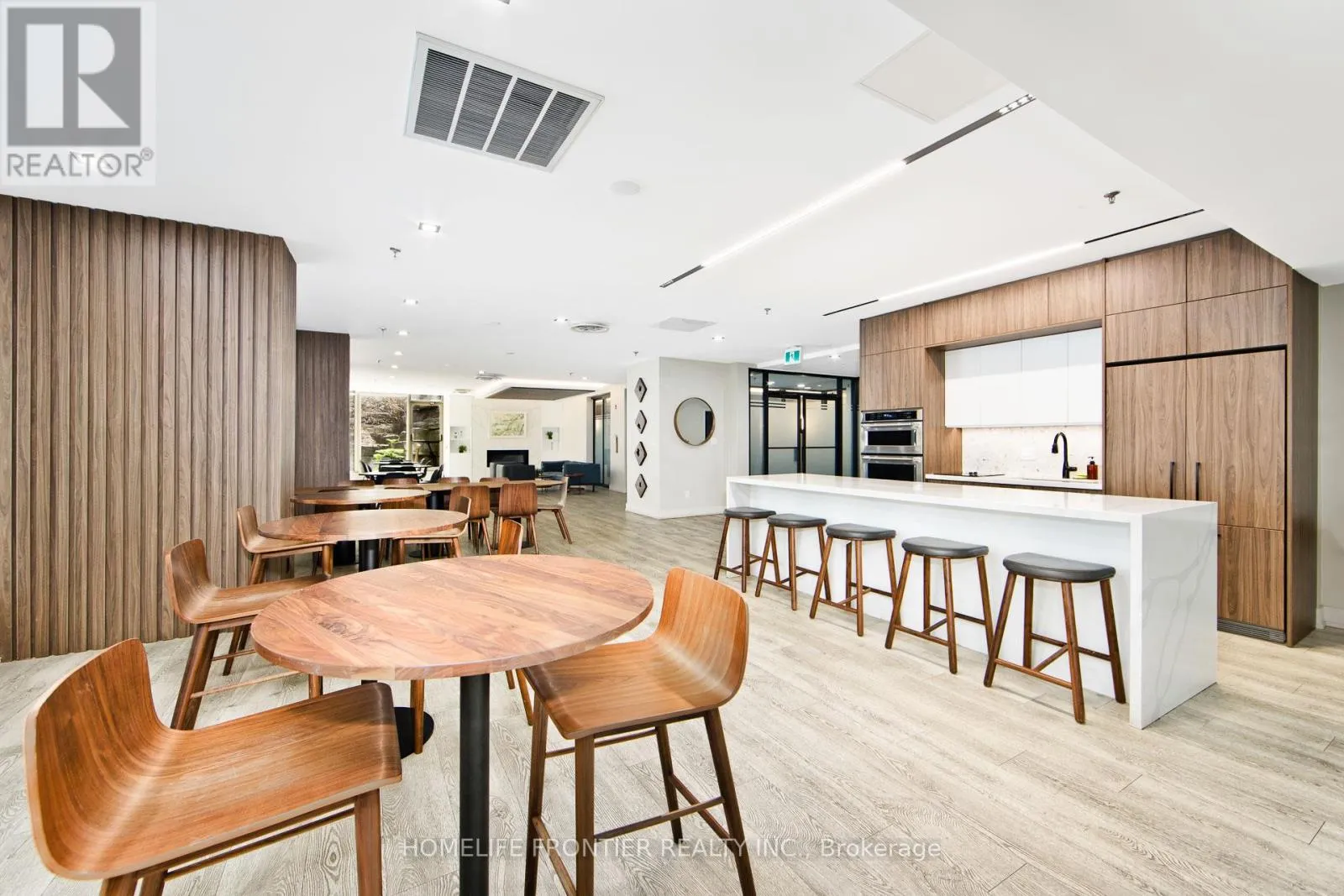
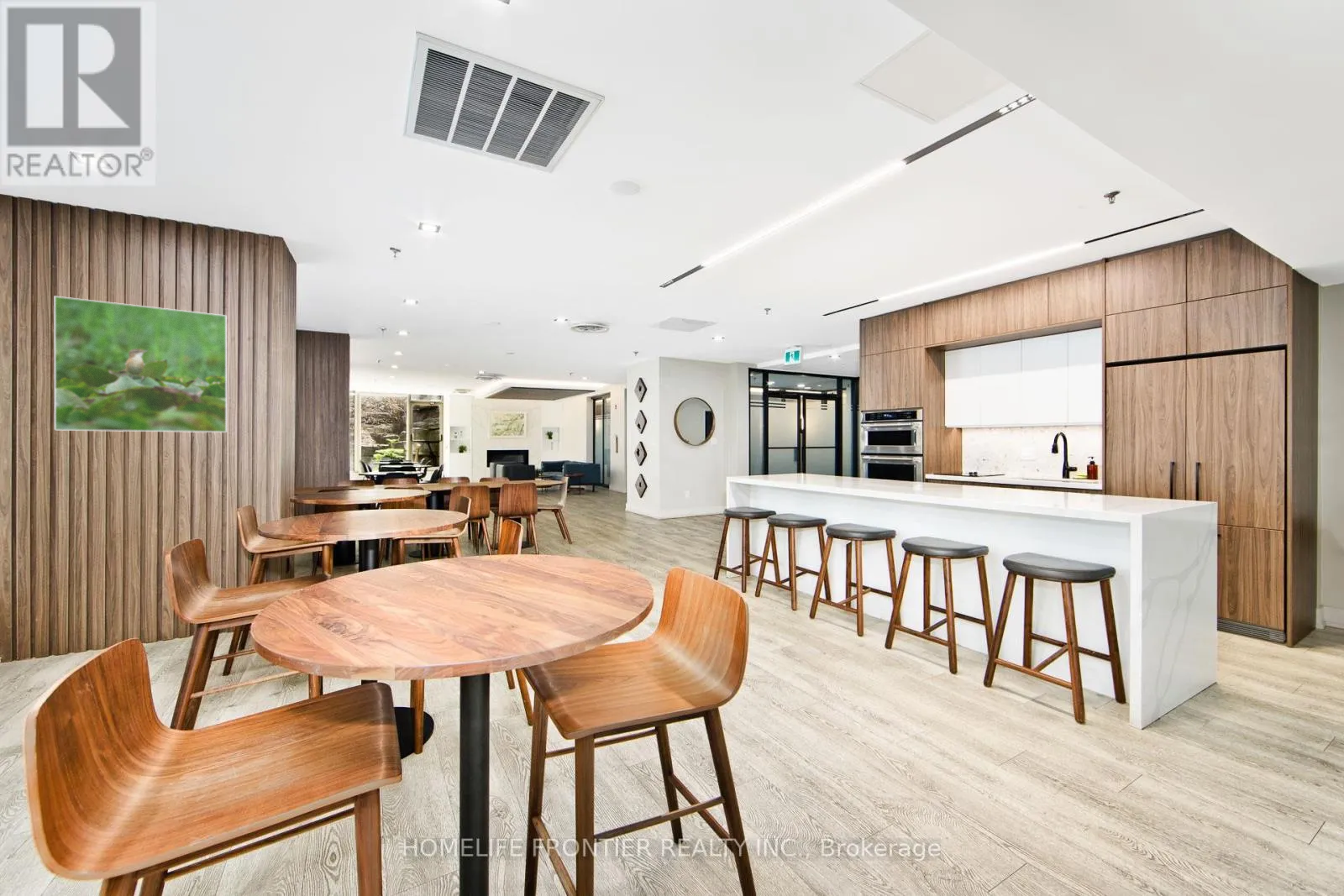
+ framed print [54,296,228,433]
